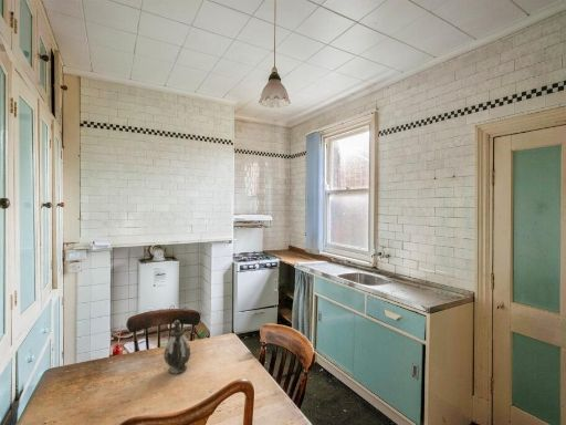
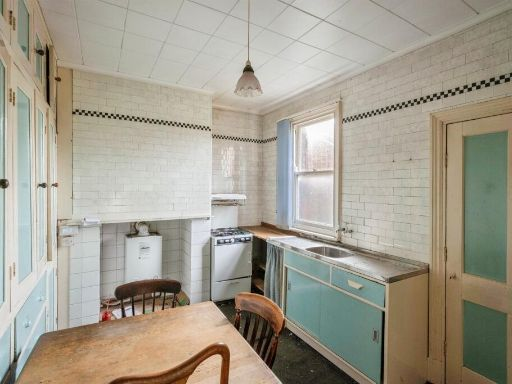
- teapot [164,319,191,375]
